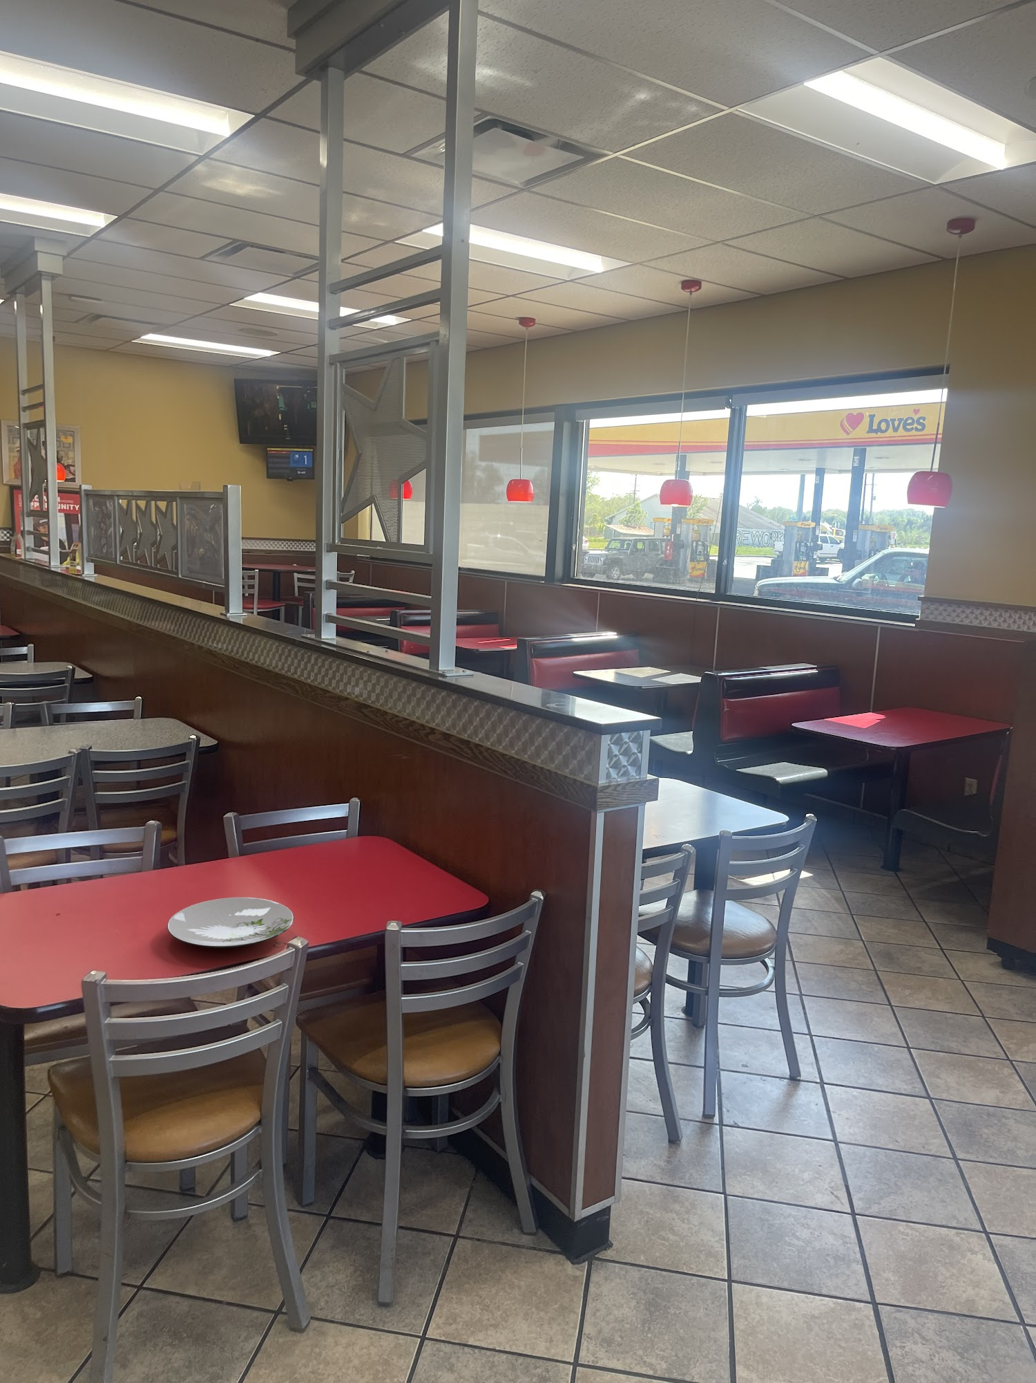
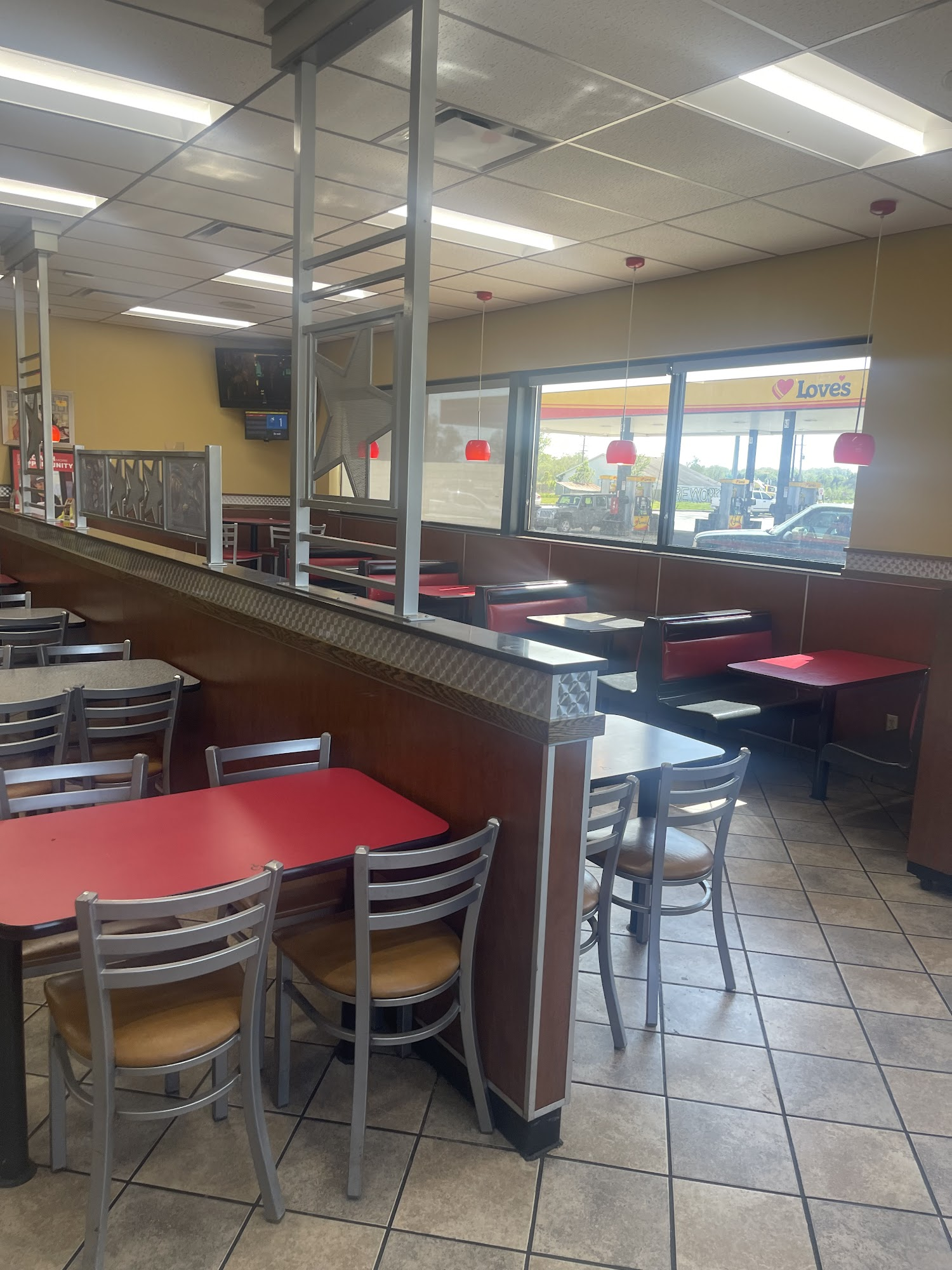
- plate [166,897,295,948]
